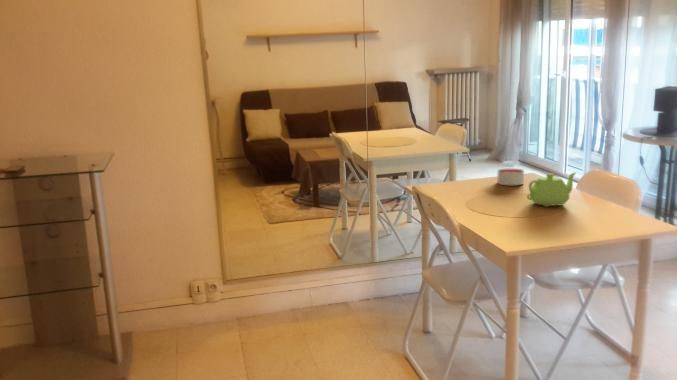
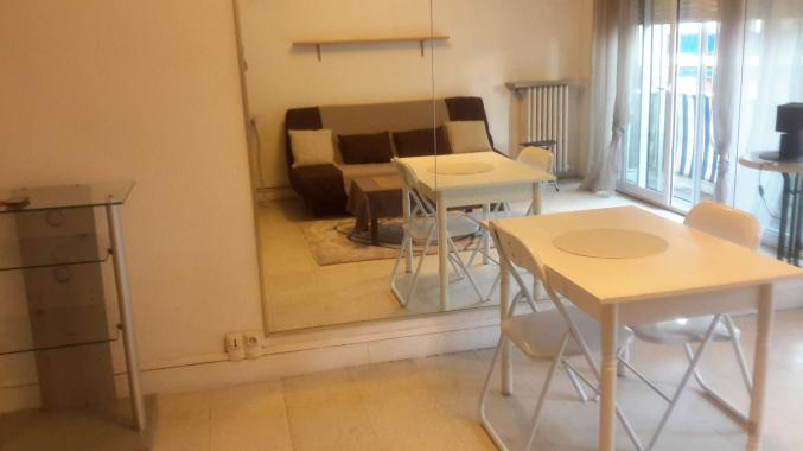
- teapot [526,171,577,208]
- candle [496,168,525,186]
